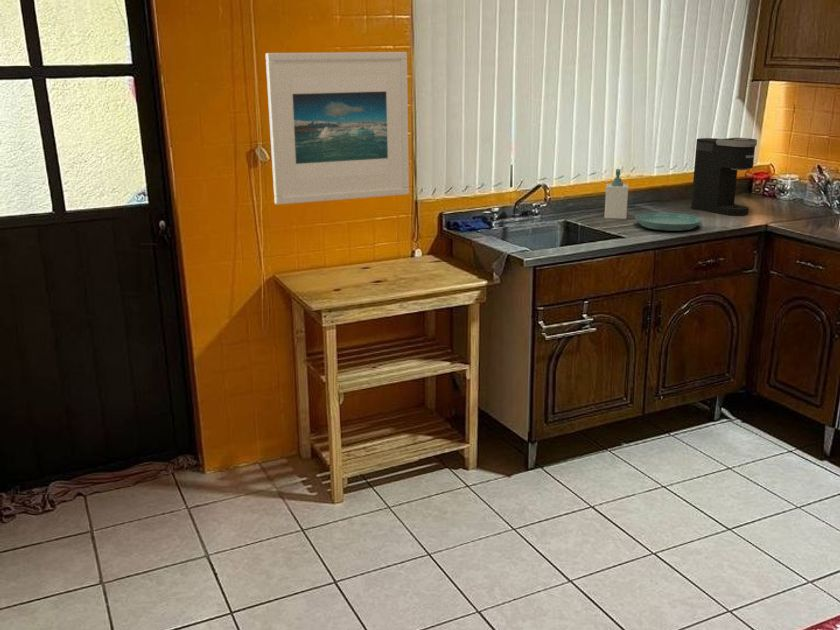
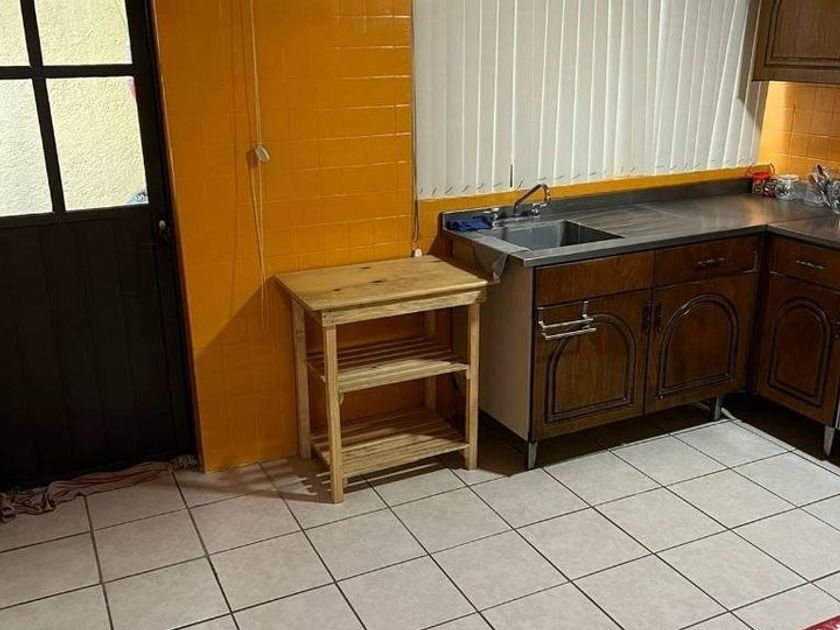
- saucer [635,212,702,232]
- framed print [265,51,410,206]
- coffee maker [690,137,758,217]
- soap bottle [604,168,629,220]
